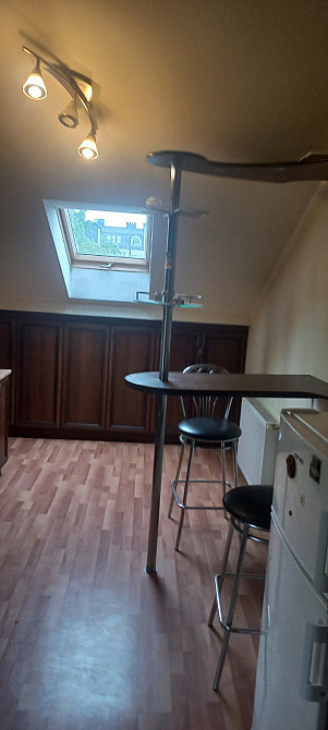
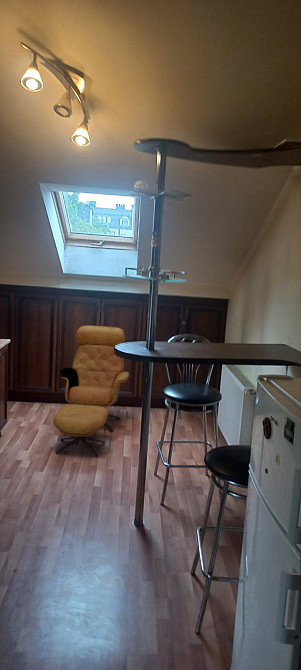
+ armchair [52,325,130,457]
